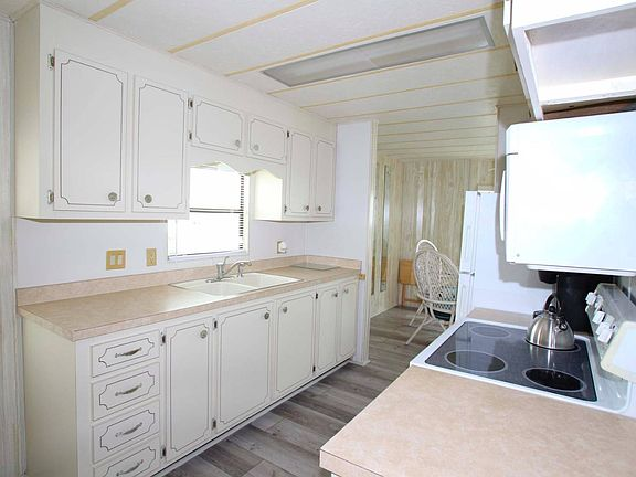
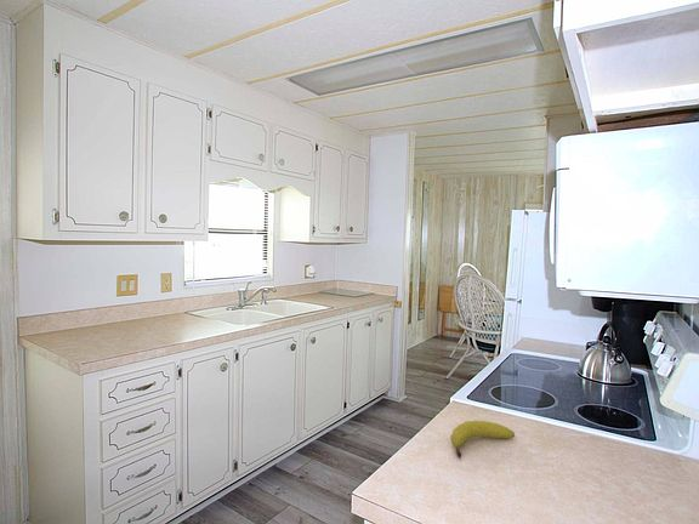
+ fruit [449,420,516,458]
